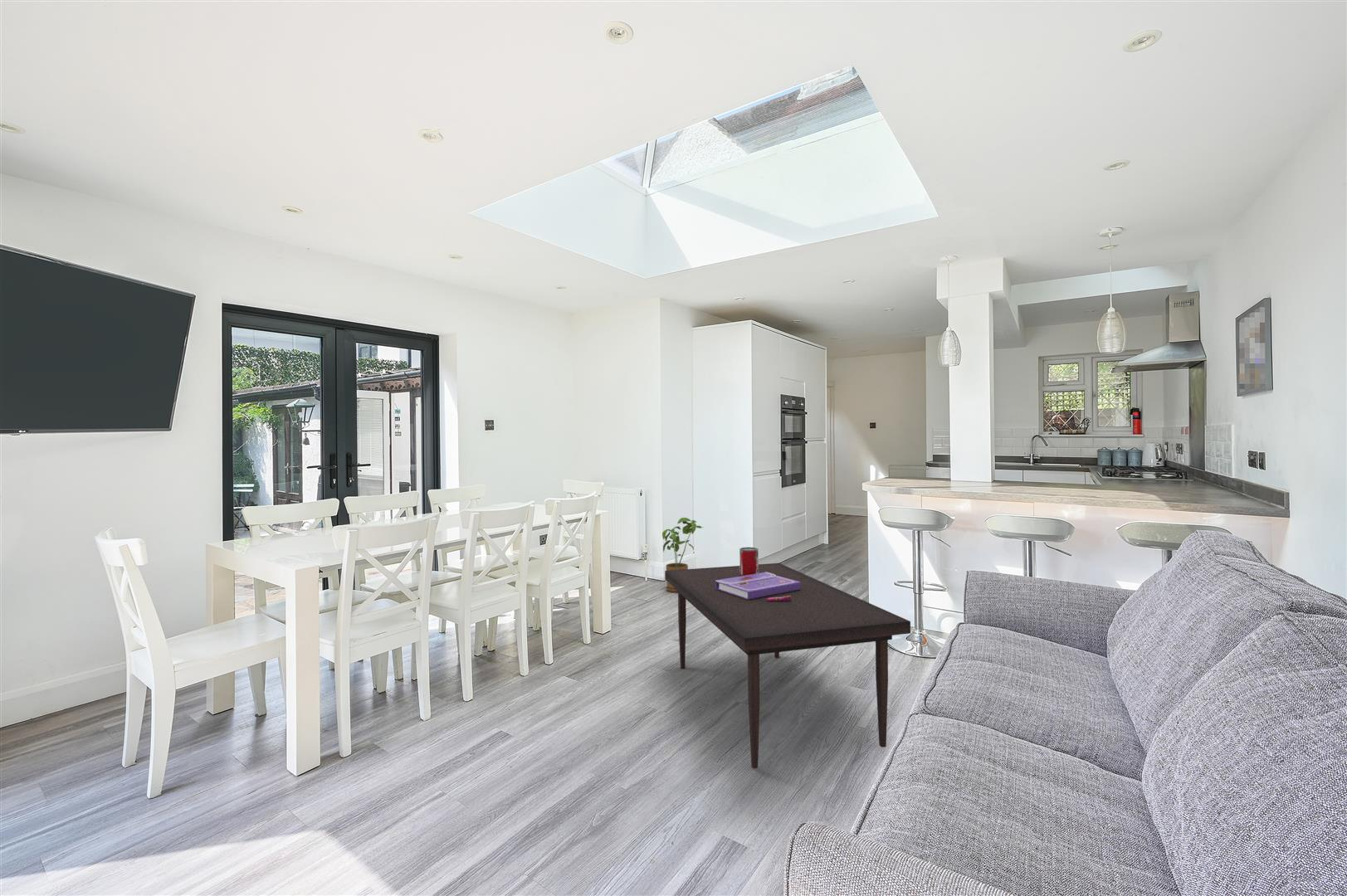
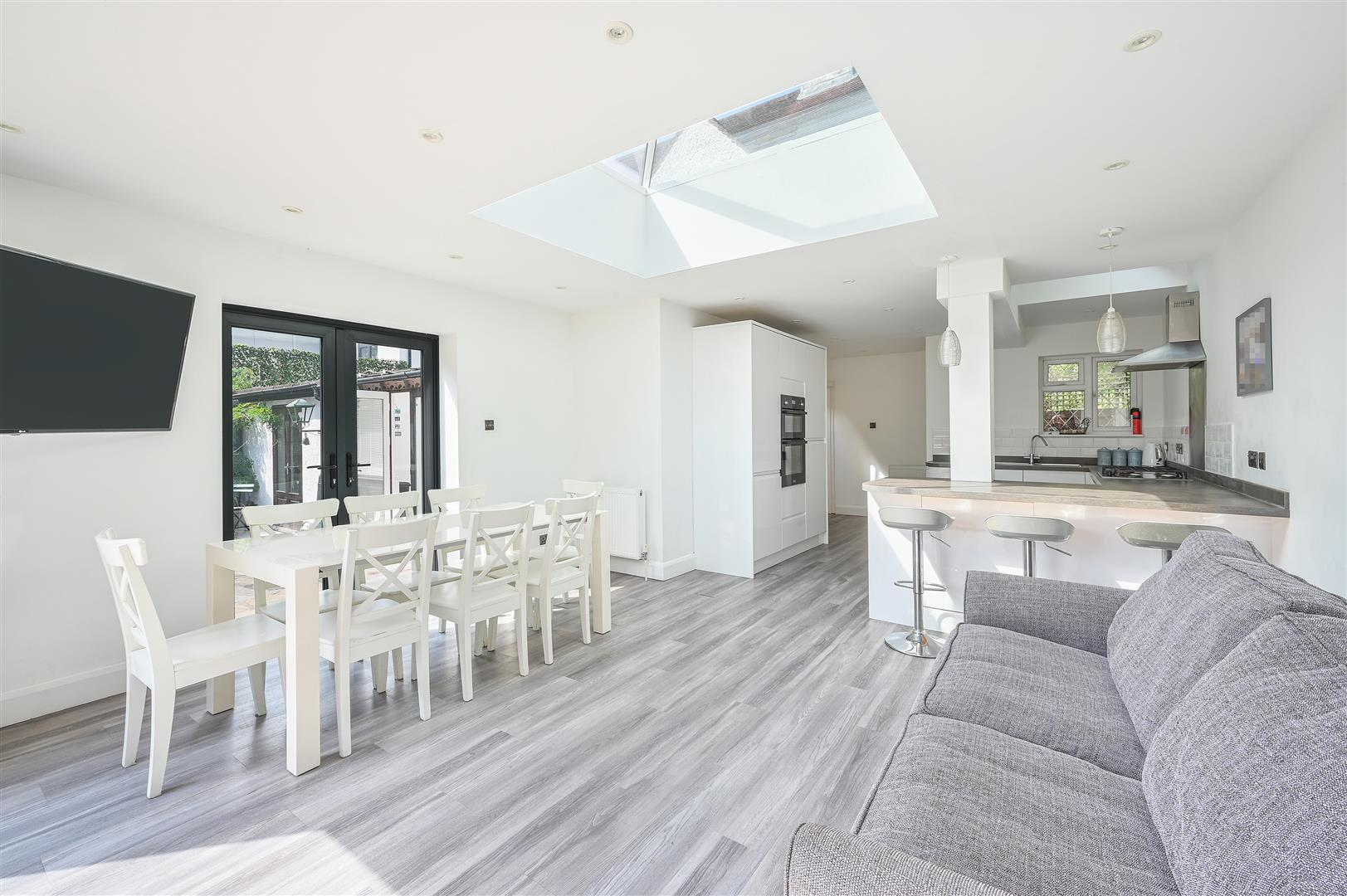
- house plant [661,517,703,593]
- coffee table [664,547,911,769]
